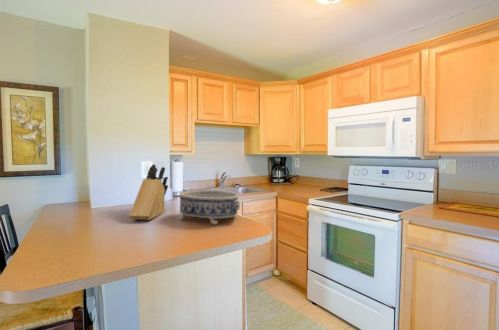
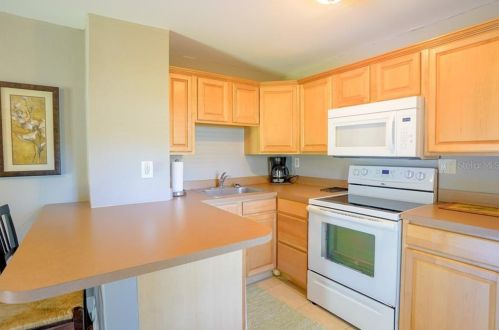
- decorative bowl [178,189,241,226]
- knife block [129,163,169,221]
